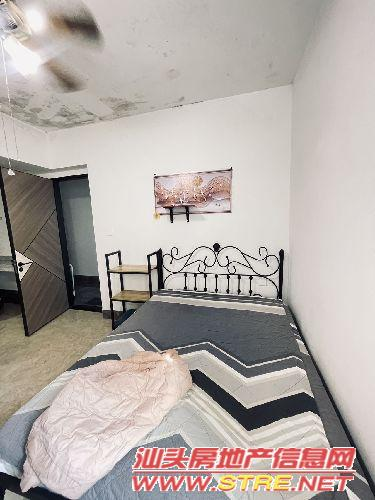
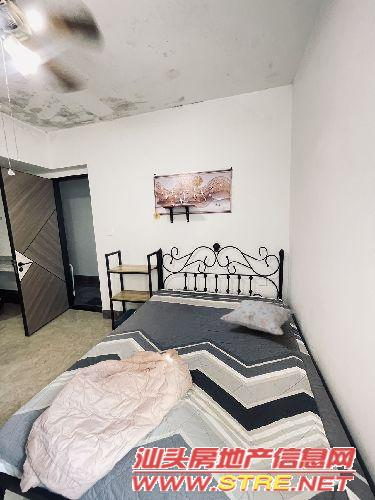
+ decorative pillow [220,299,296,336]
